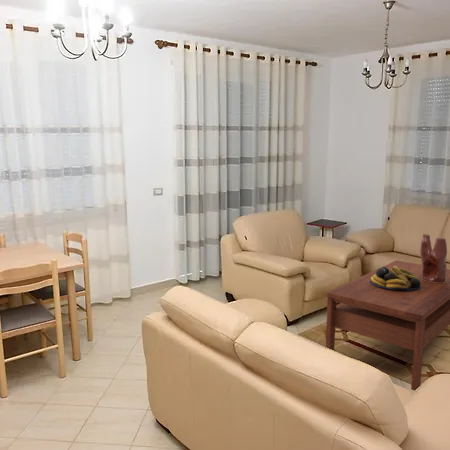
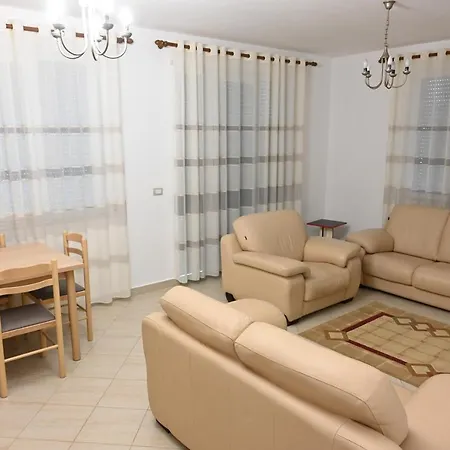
- coffee table [325,259,450,392]
- pottery vessel [419,233,448,283]
- fruit bowl [370,266,421,291]
